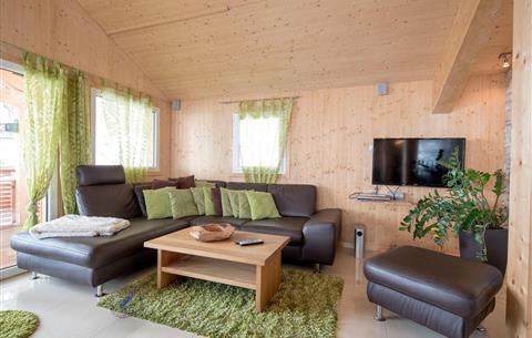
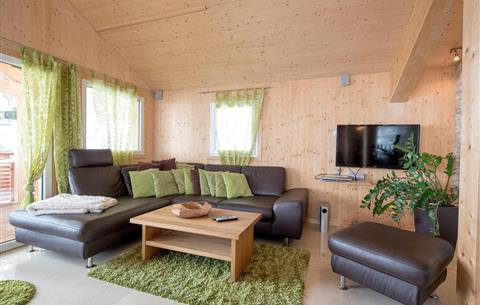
- ball [108,283,145,319]
